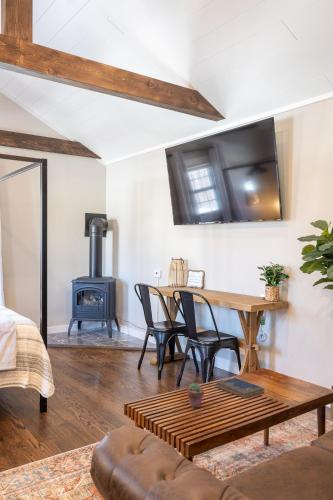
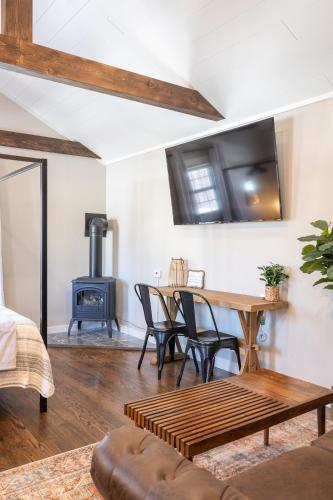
- potted succulent [186,382,205,409]
- hardcover book [215,377,265,399]
